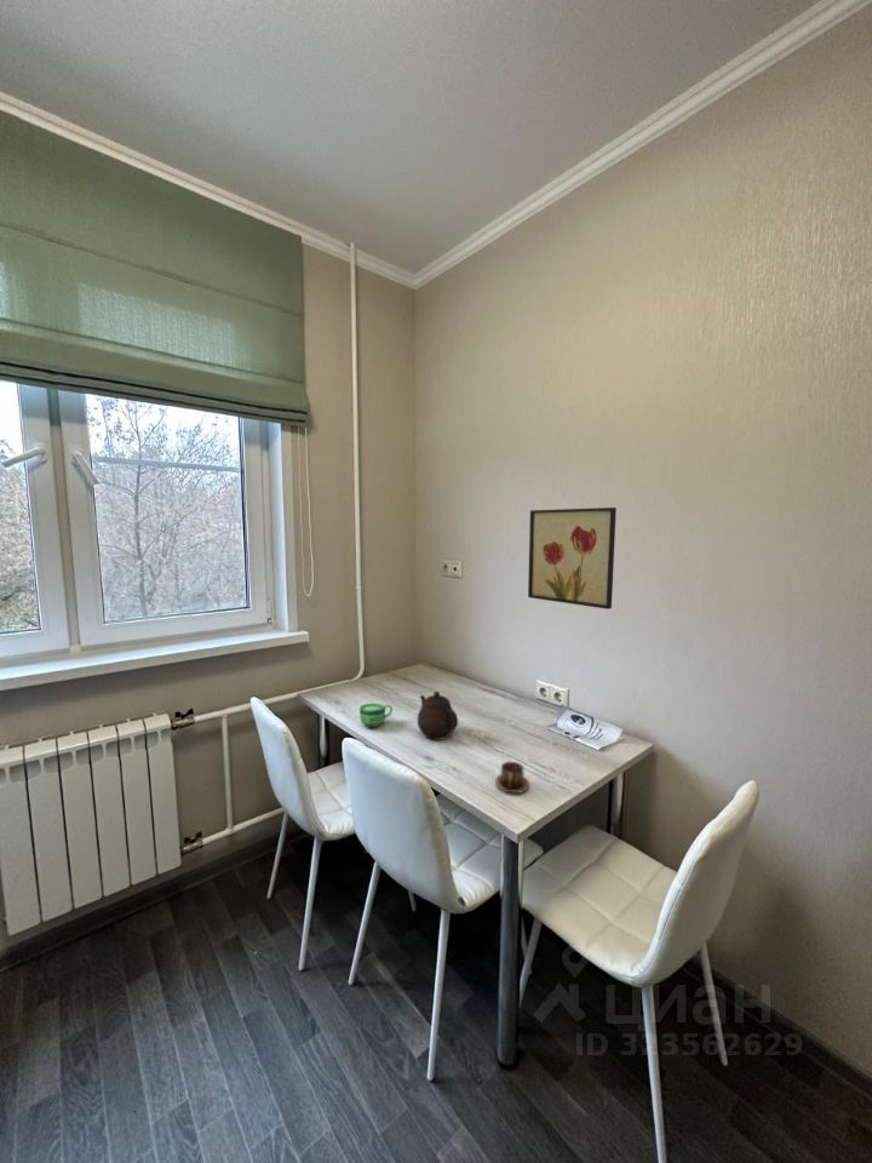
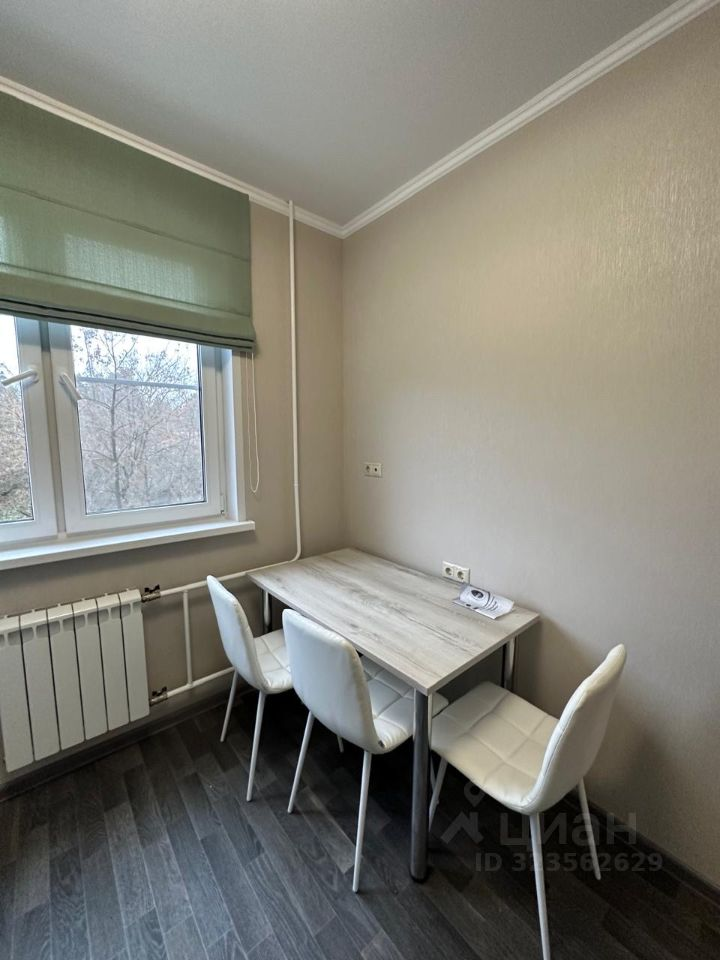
- cup [358,703,394,728]
- cup [494,761,530,795]
- teapot [417,691,459,741]
- wall art [527,506,618,611]
